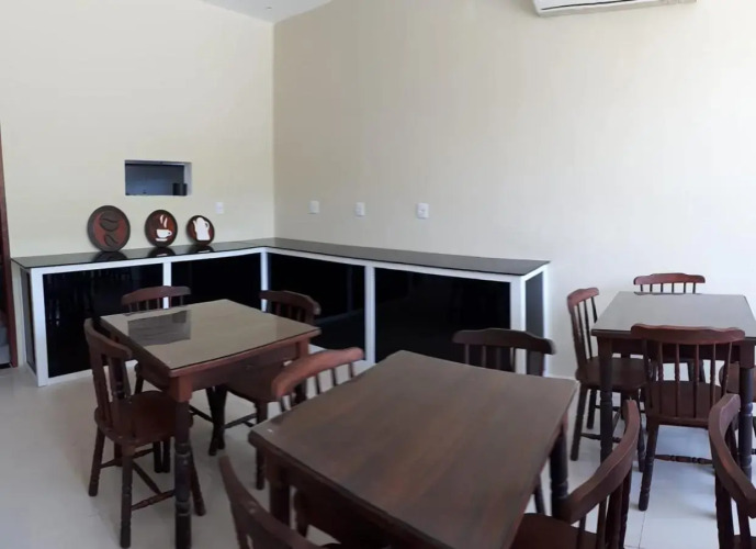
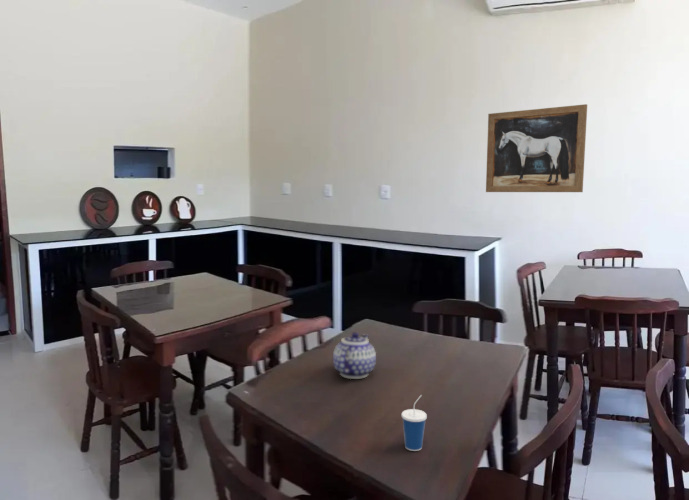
+ cup [400,394,428,452]
+ teapot [332,331,377,380]
+ wall art [485,103,588,193]
